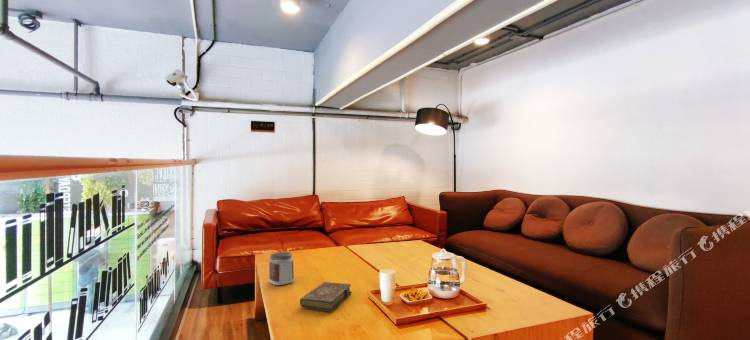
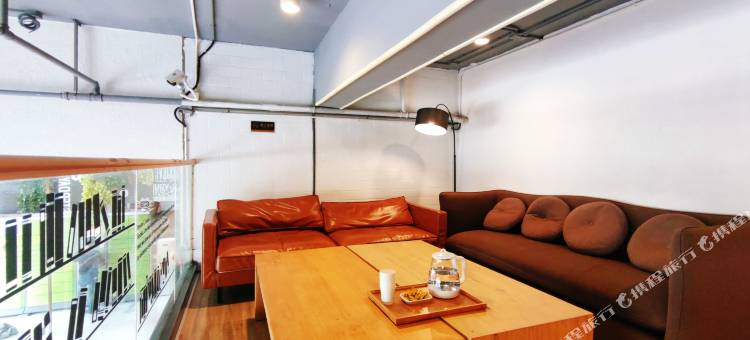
- book [299,281,353,312]
- jar [268,251,295,286]
